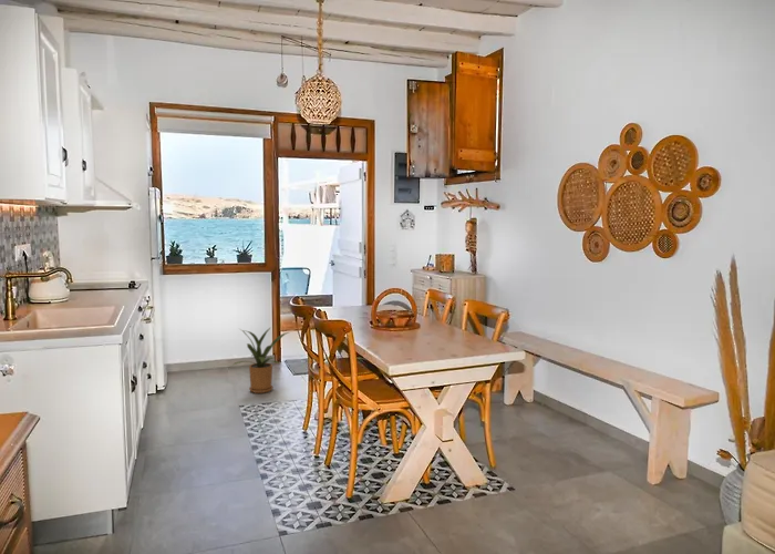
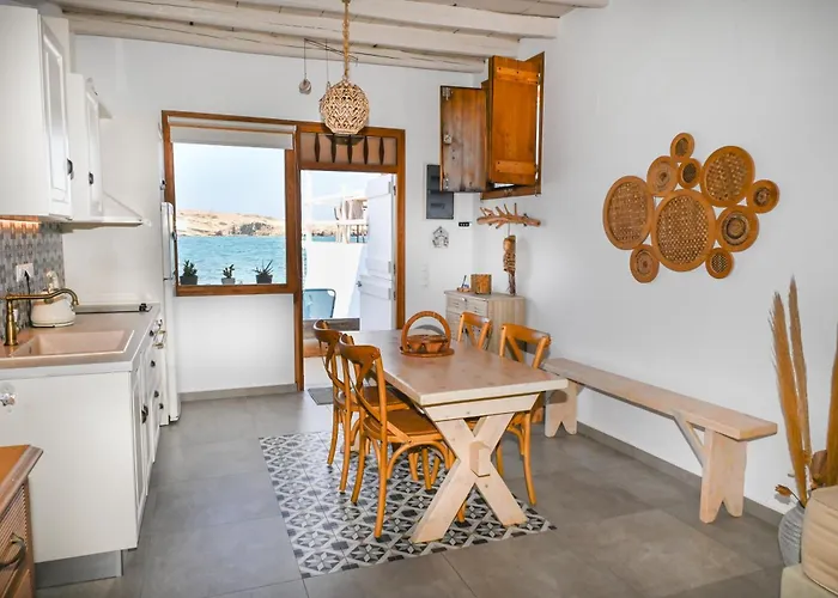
- house plant [232,326,290,394]
